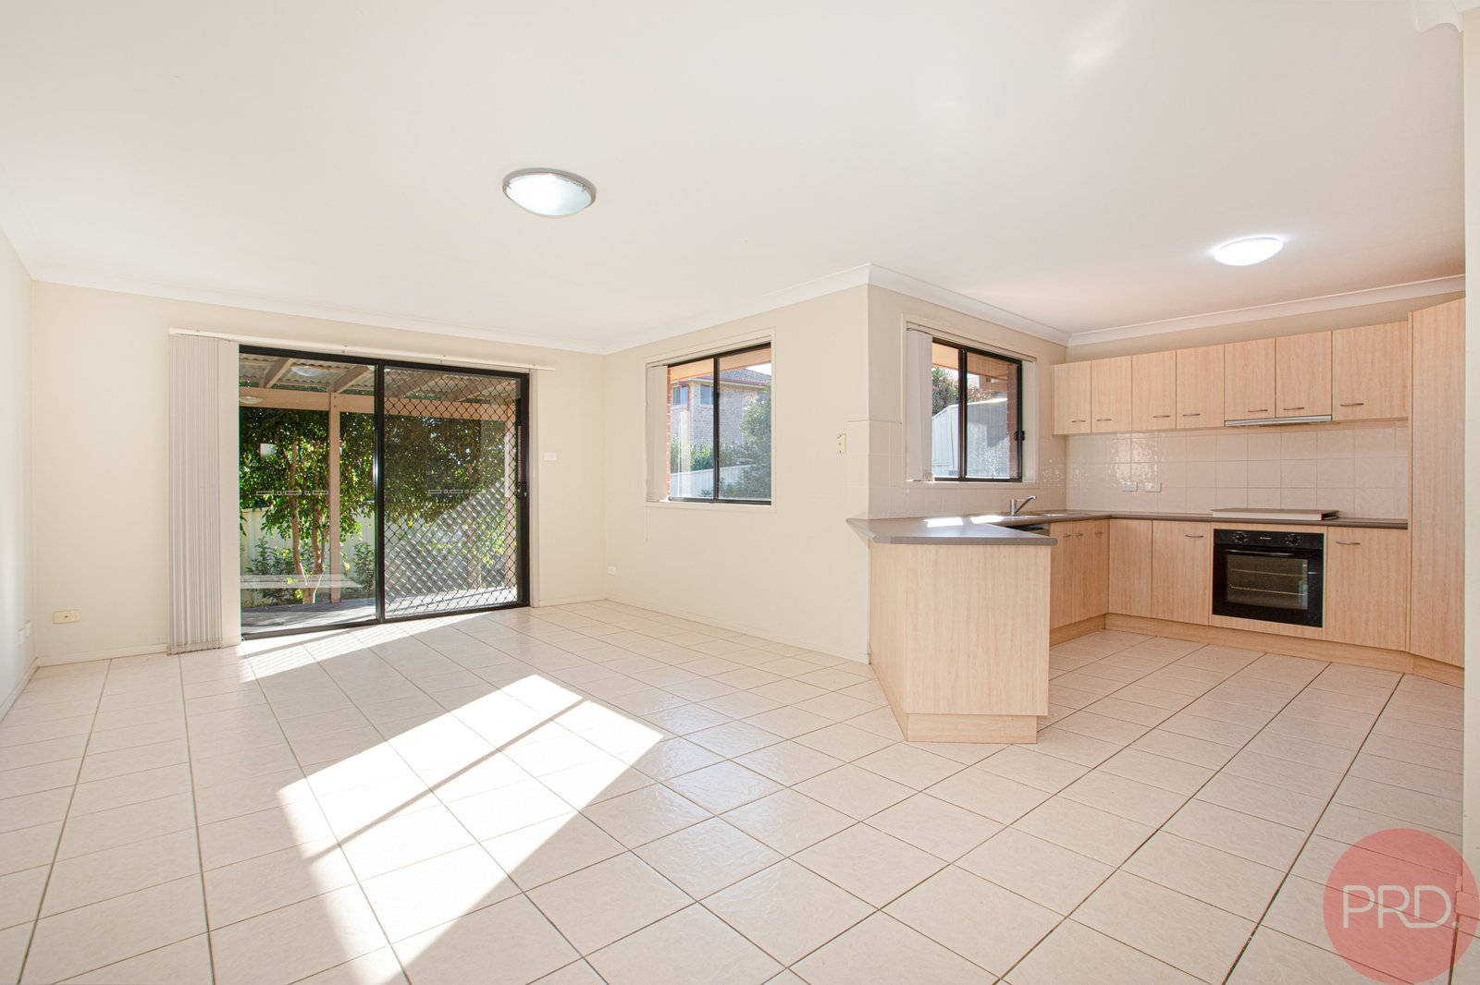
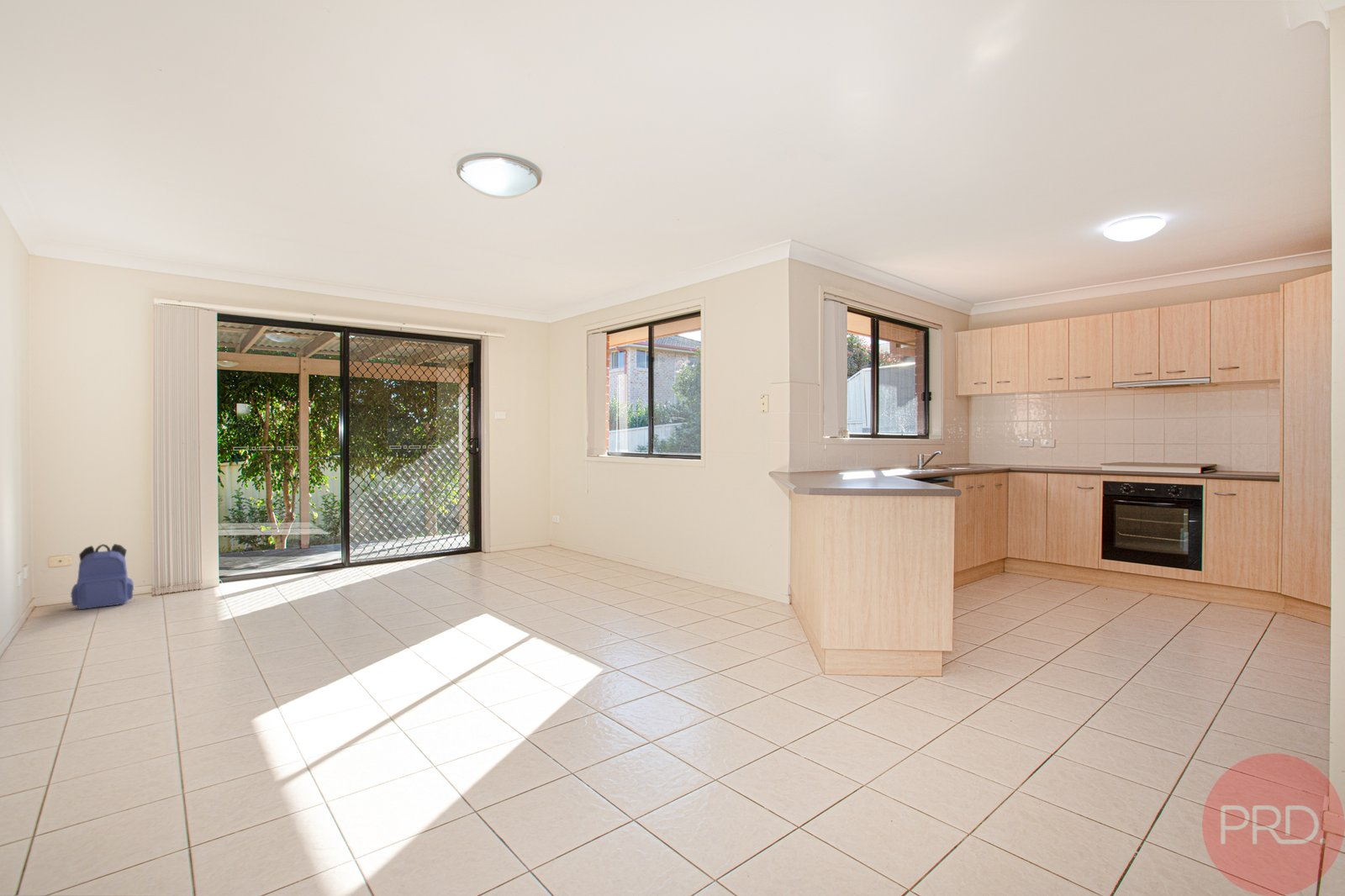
+ backpack [70,543,135,610]
